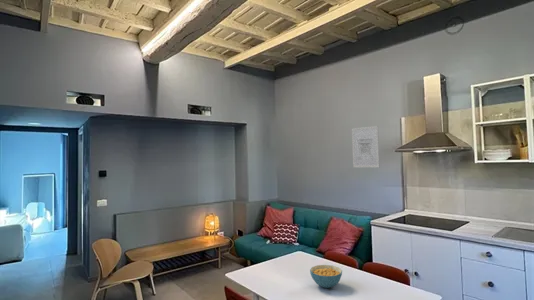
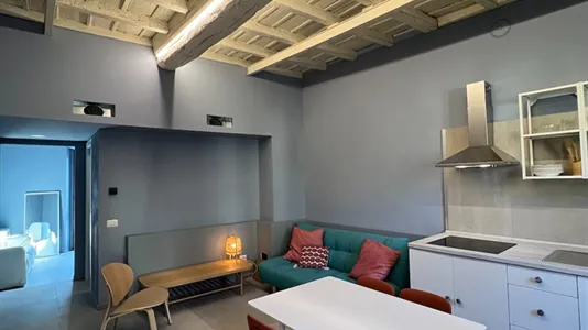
- cereal bowl [309,264,343,289]
- wall art [351,125,381,169]
